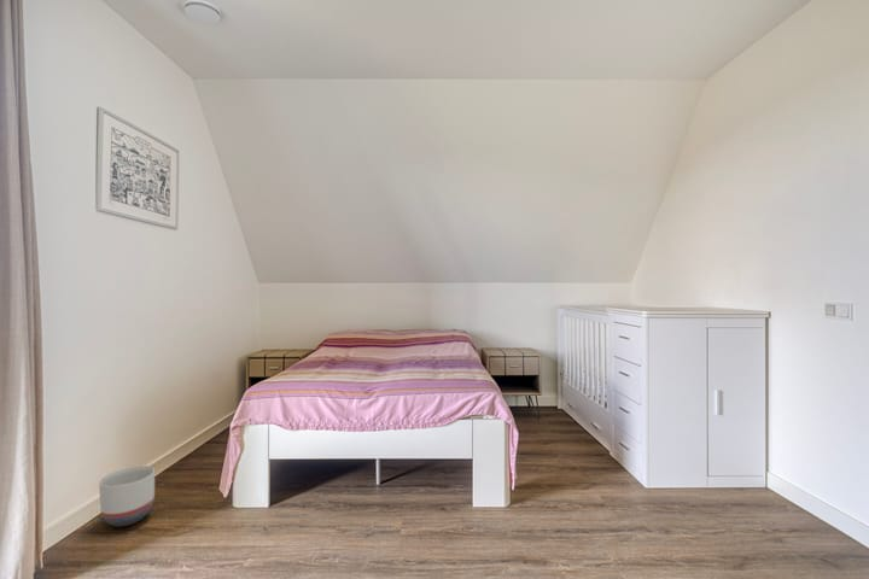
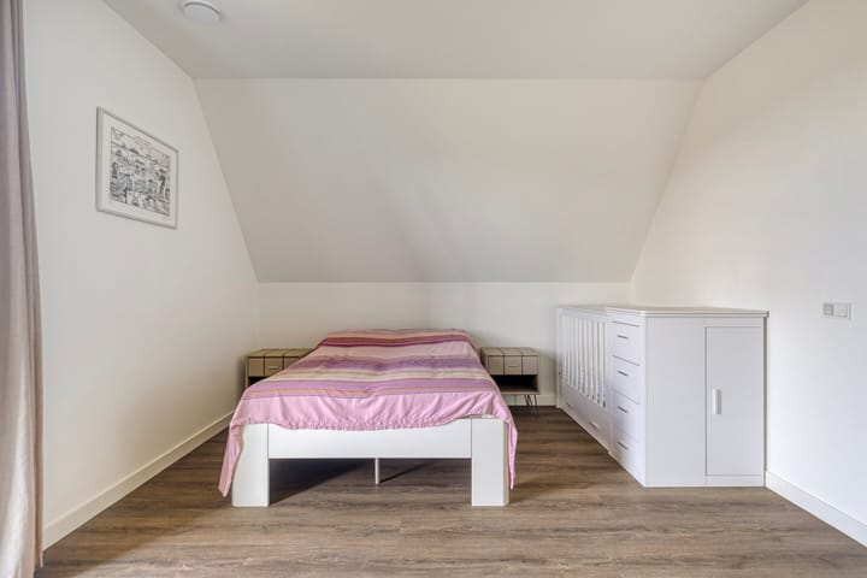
- planter [98,464,156,527]
